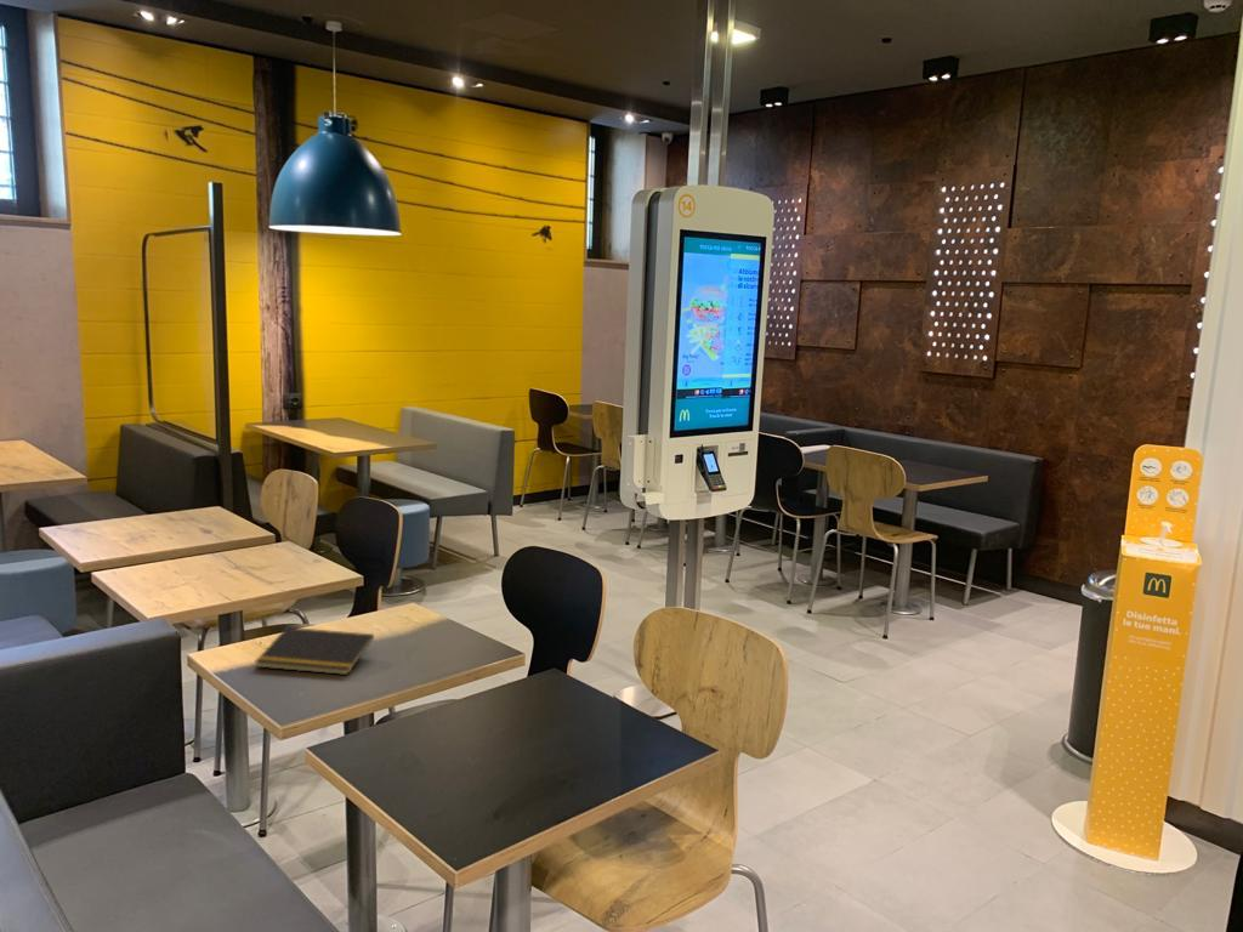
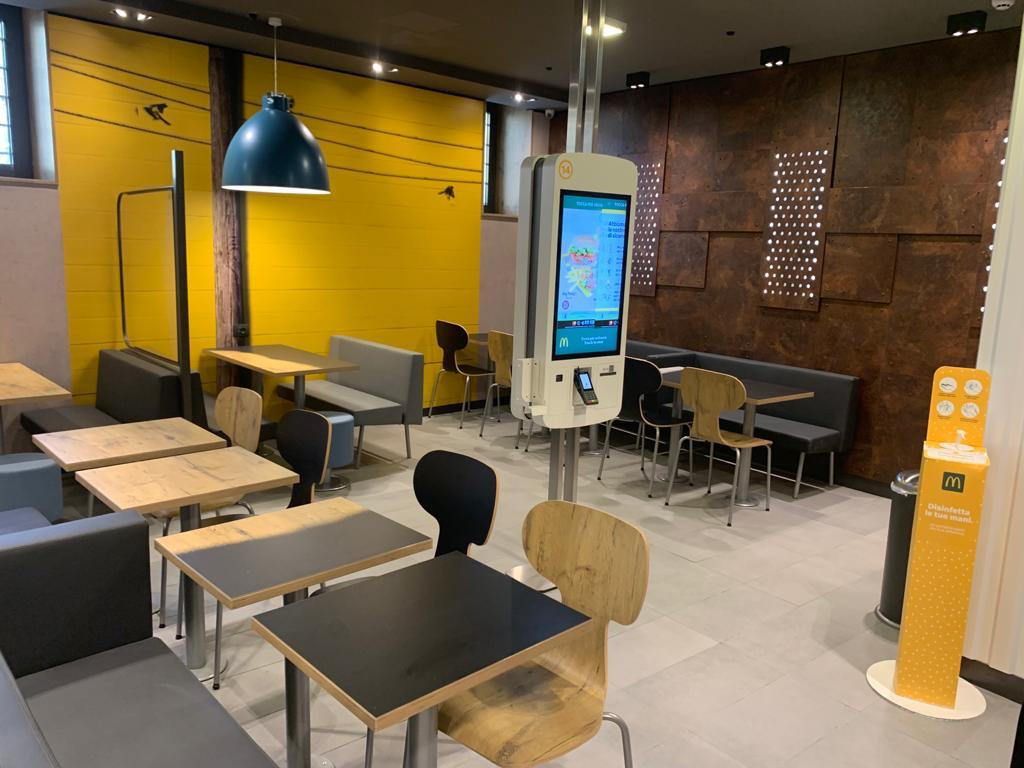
- notepad [254,626,375,676]
